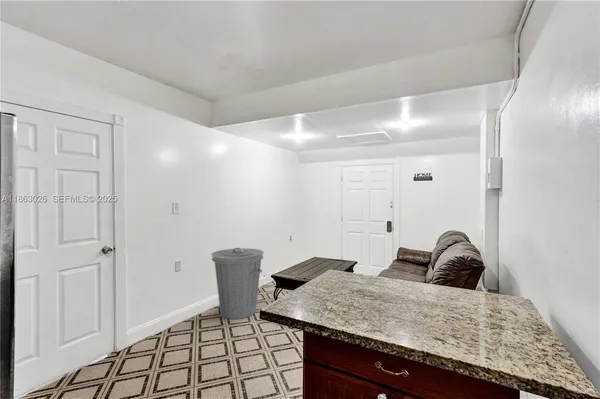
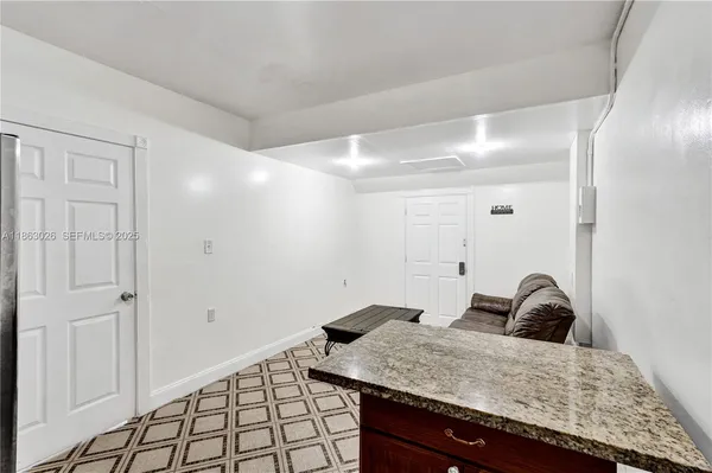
- trash can [210,247,265,320]
